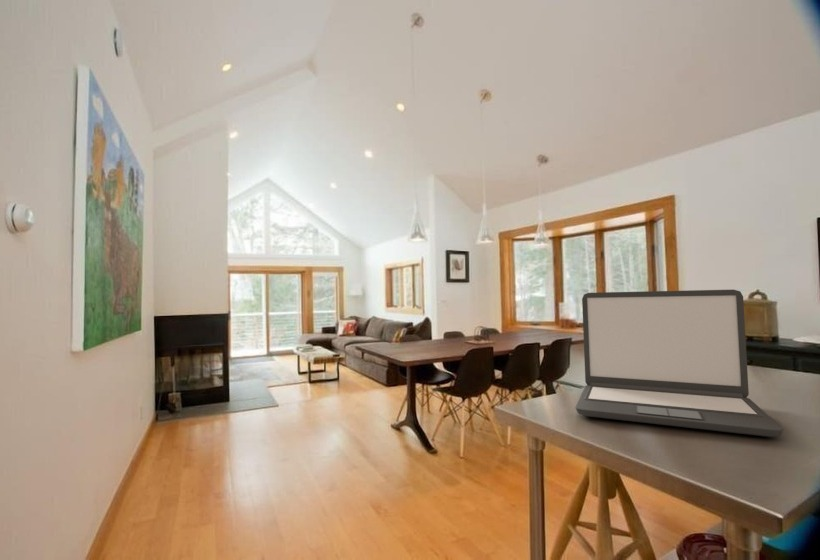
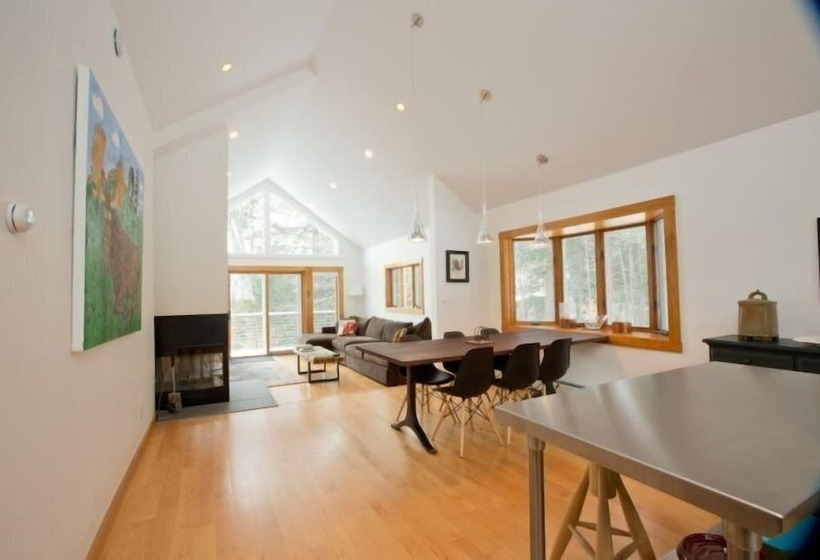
- laptop [574,289,784,438]
